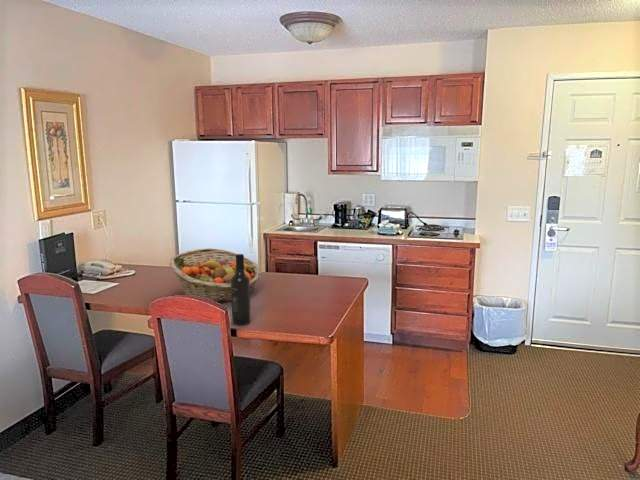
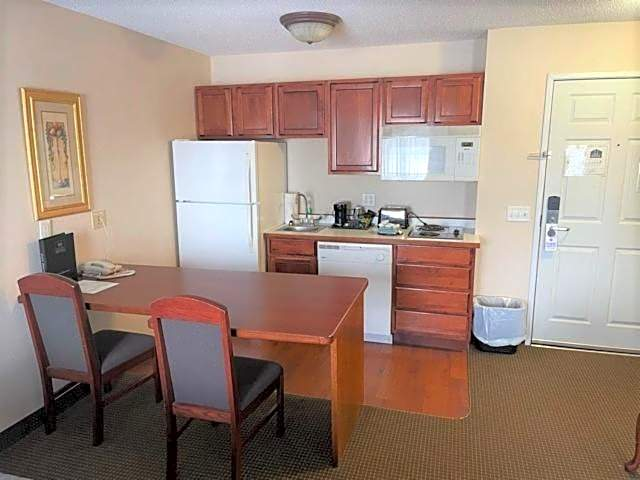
- fruit basket [169,247,262,303]
- wine bottle [231,253,252,326]
